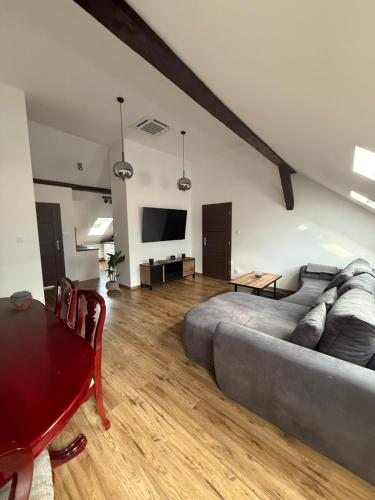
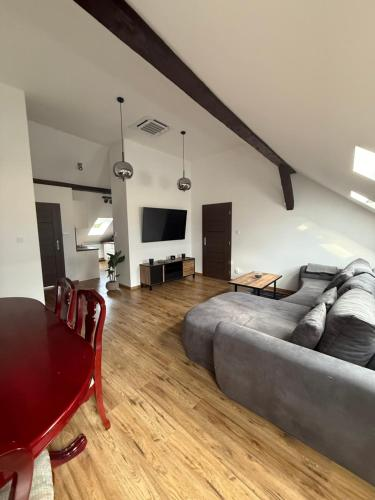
- jar [9,290,34,312]
